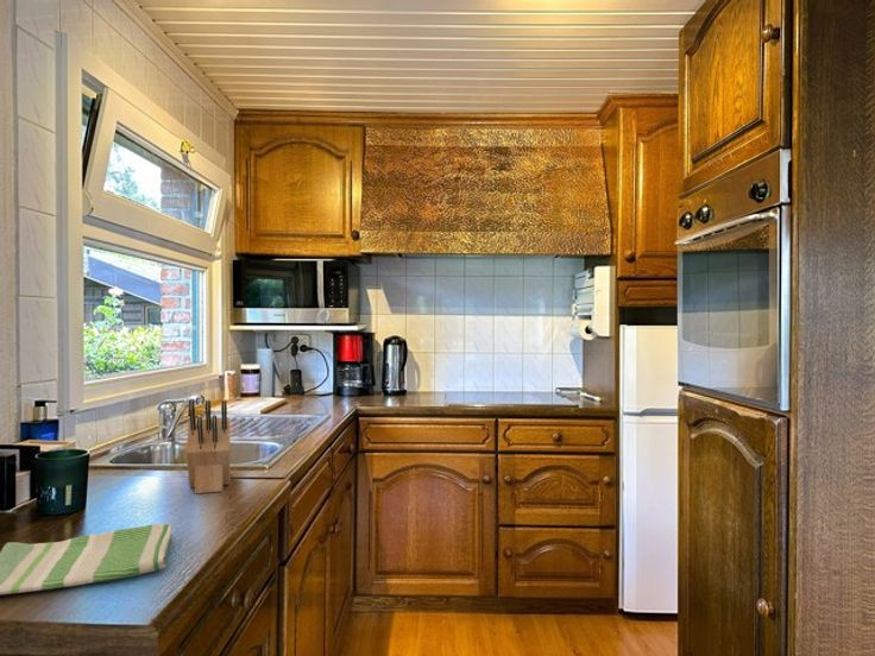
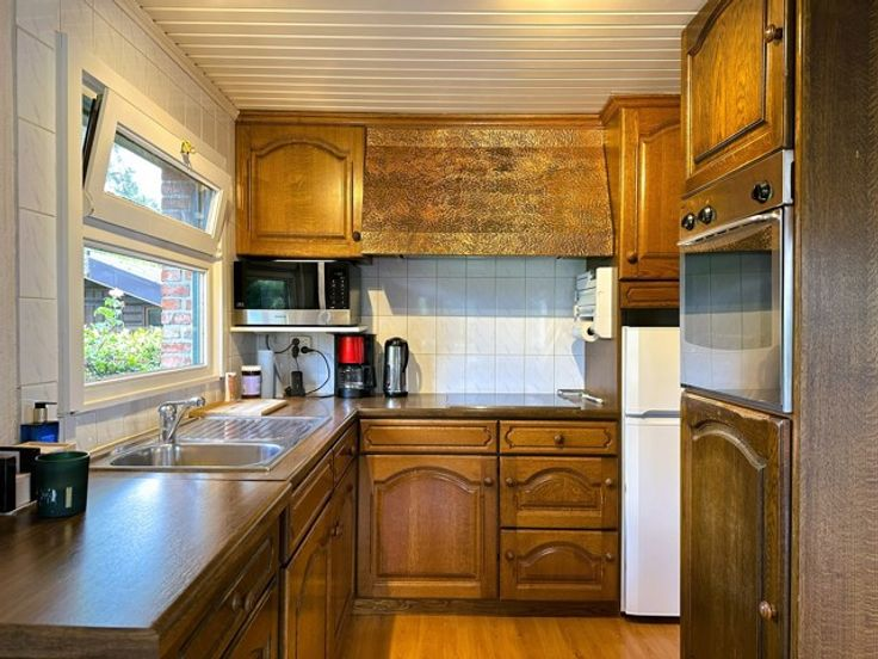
- knife block [185,398,232,494]
- dish towel [0,523,174,595]
